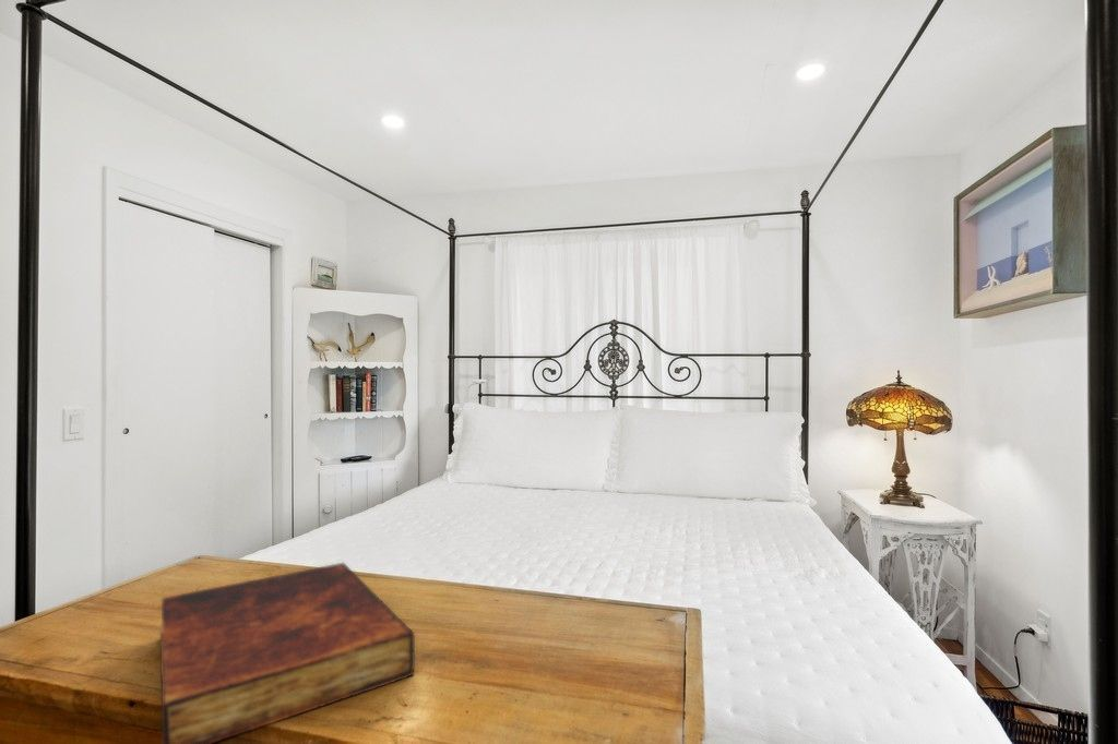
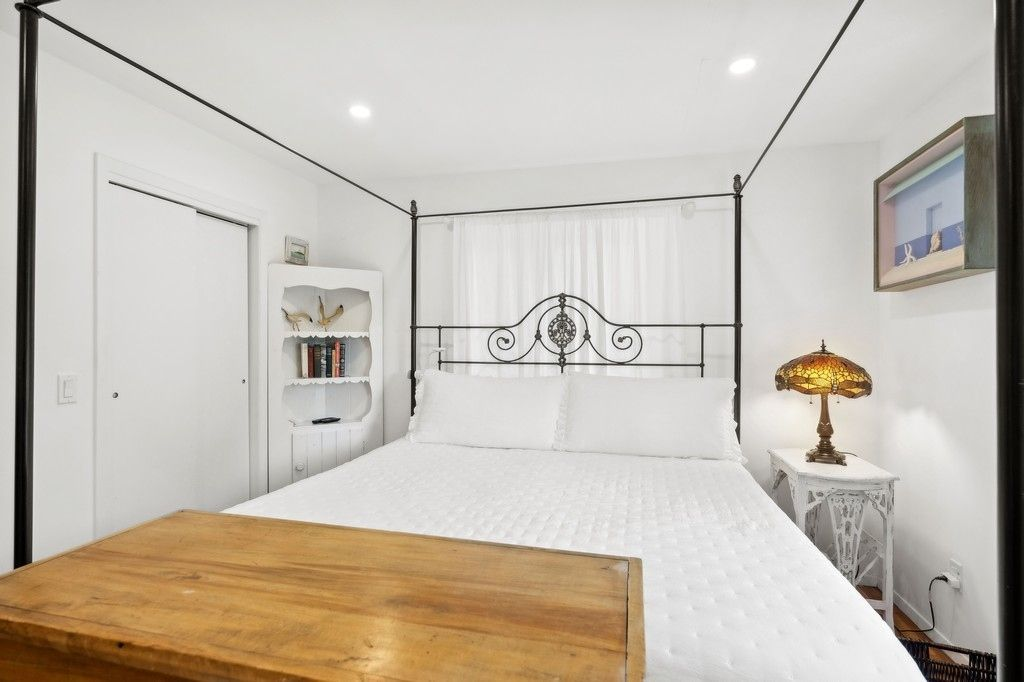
- book [159,562,416,744]
